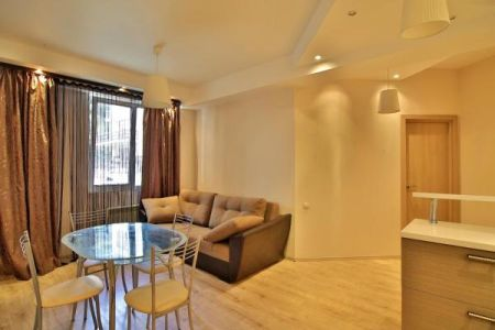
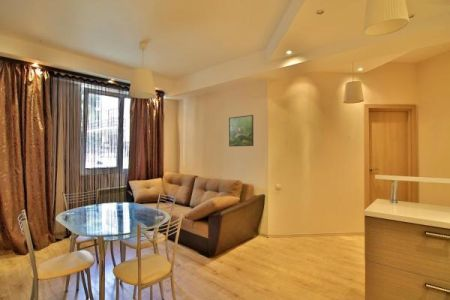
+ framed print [228,114,254,147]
